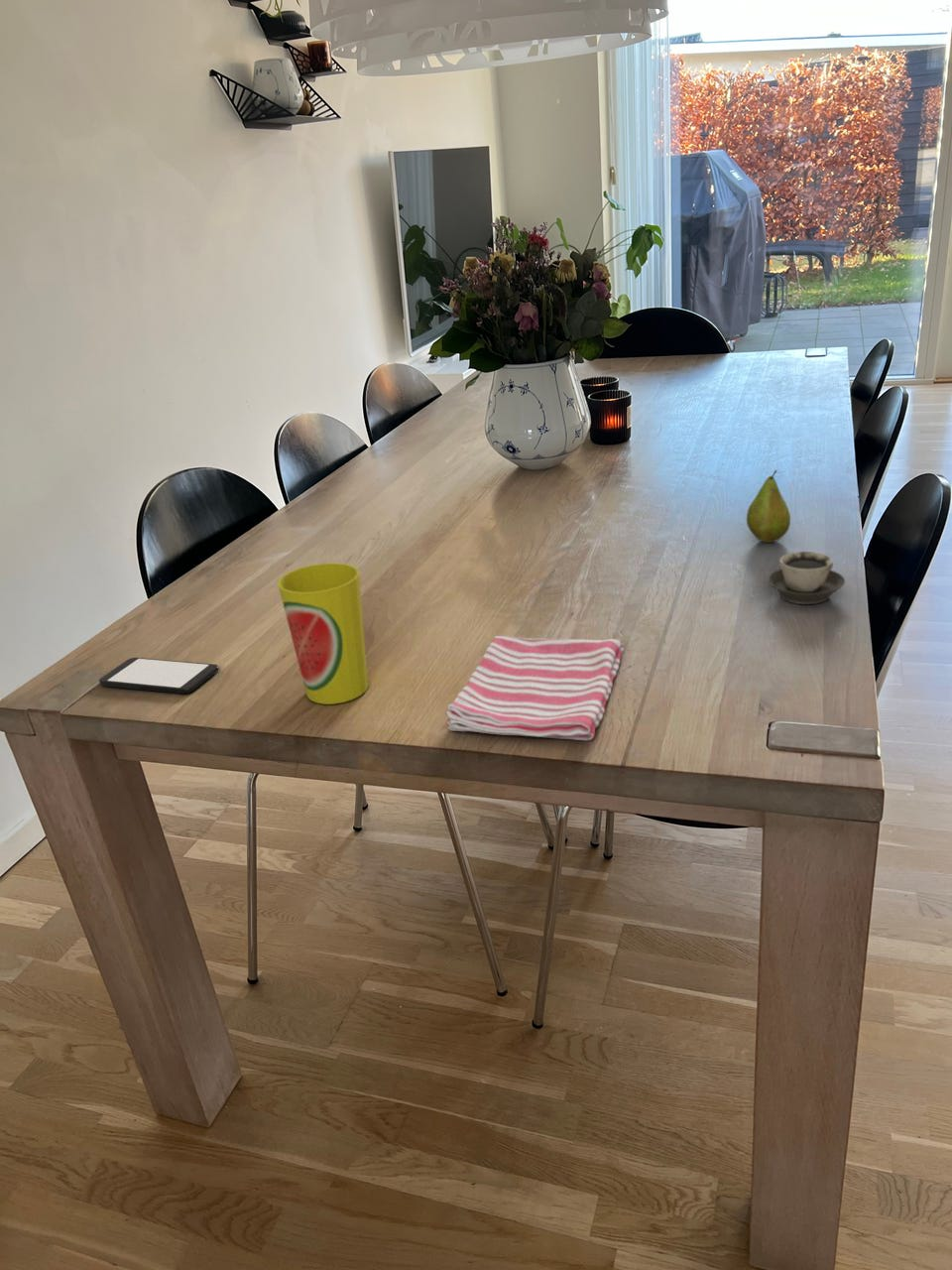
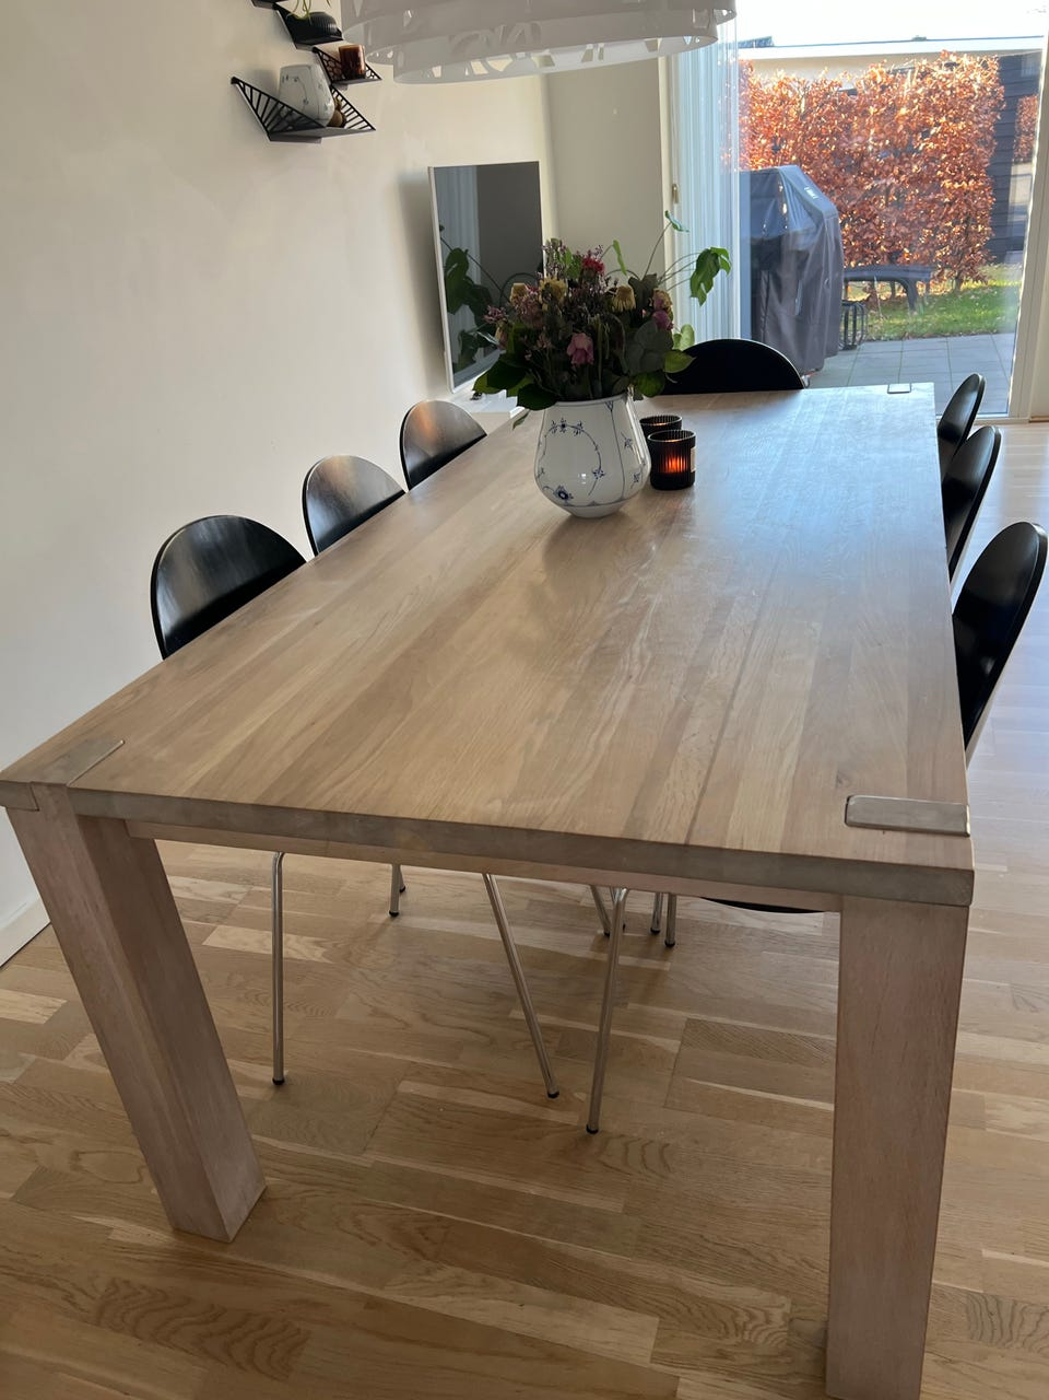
- smartphone [98,657,220,695]
- dish towel [445,635,625,741]
- cup [277,562,369,705]
- fruit [746,469,791,544]
- cup [767,551,846,605]
